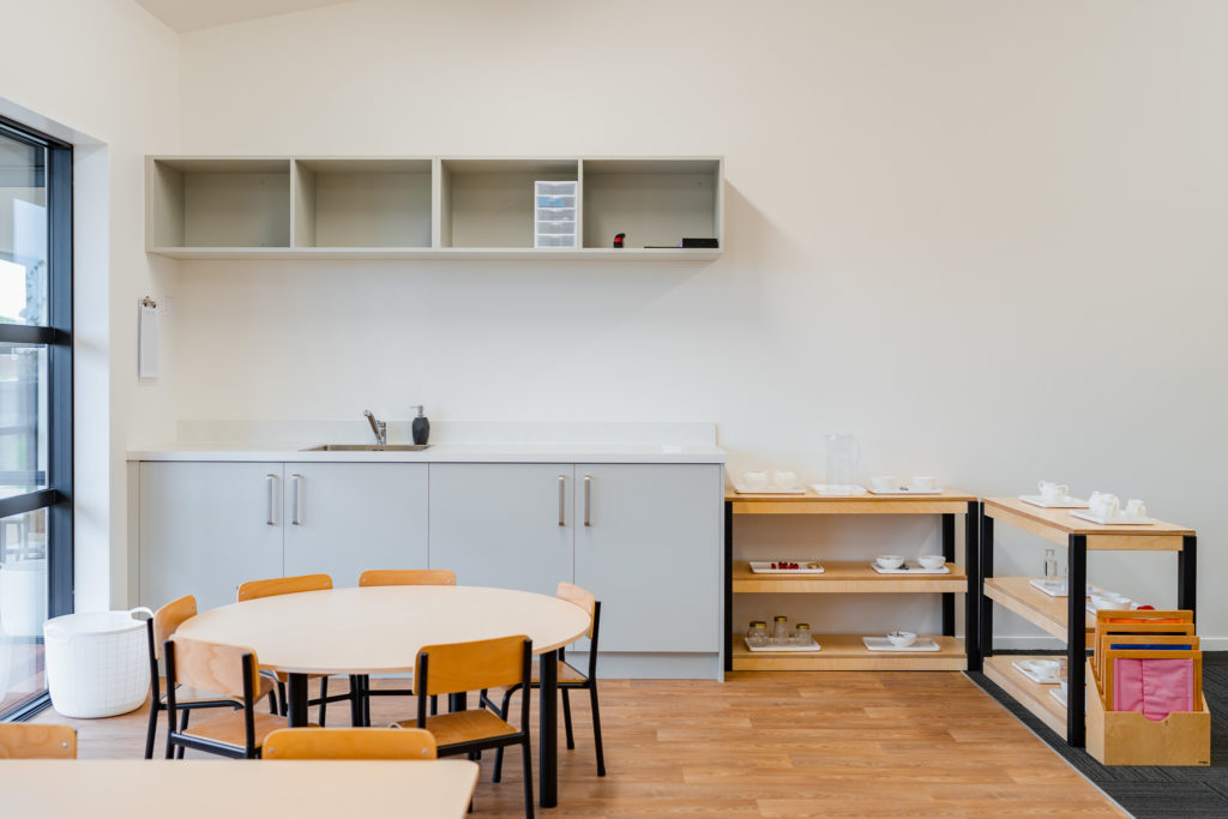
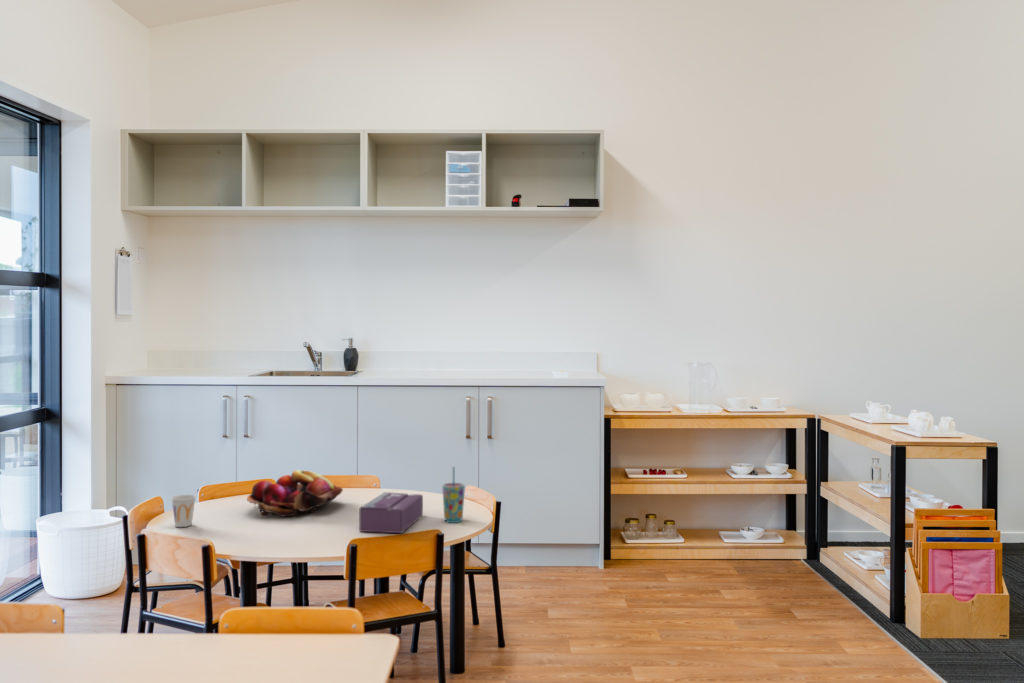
+ tissue box [358,491,424,534]
+ fruit basket [246,469,344,518]
+ cup [441,466,466,524]
+ cup [170,494,197,528]
